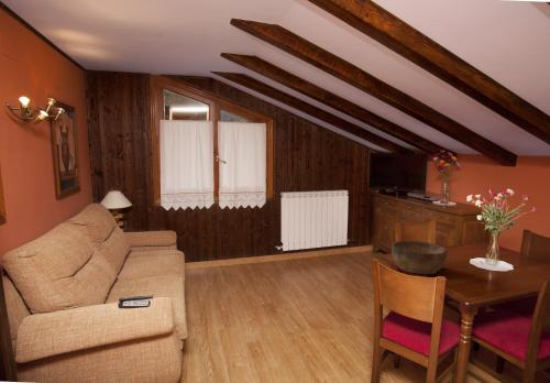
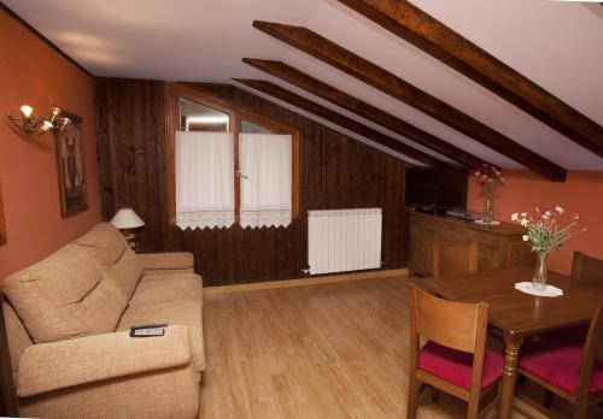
- bowl [391,240,448,275]
